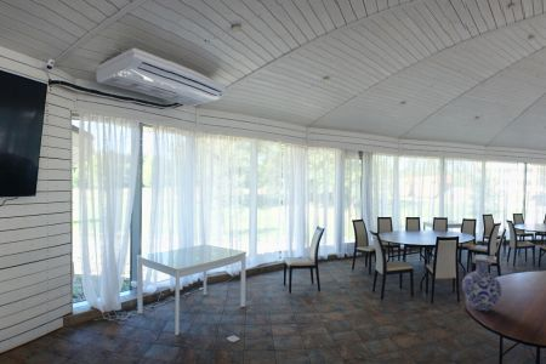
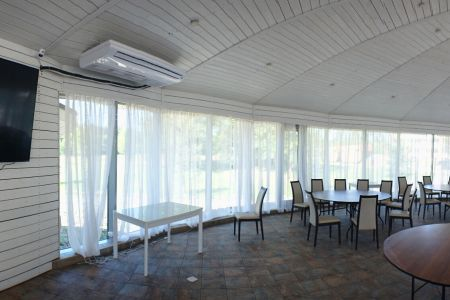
- vase [461,258,502,312]
